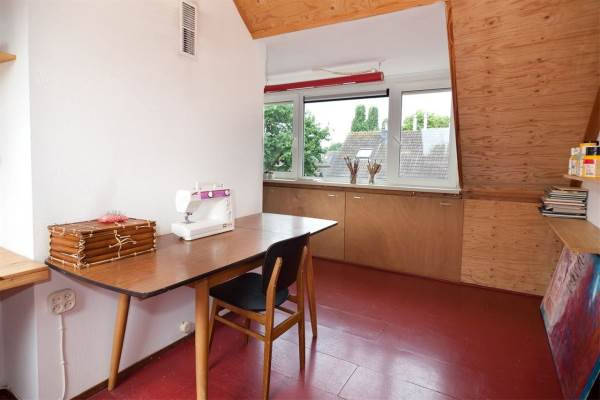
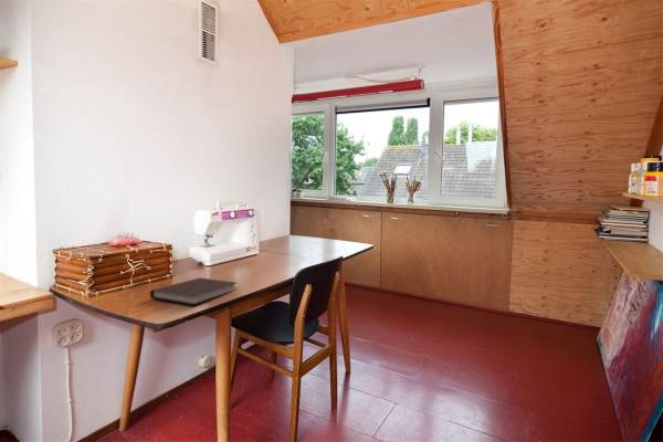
+ notebook [149,277,238,306]
